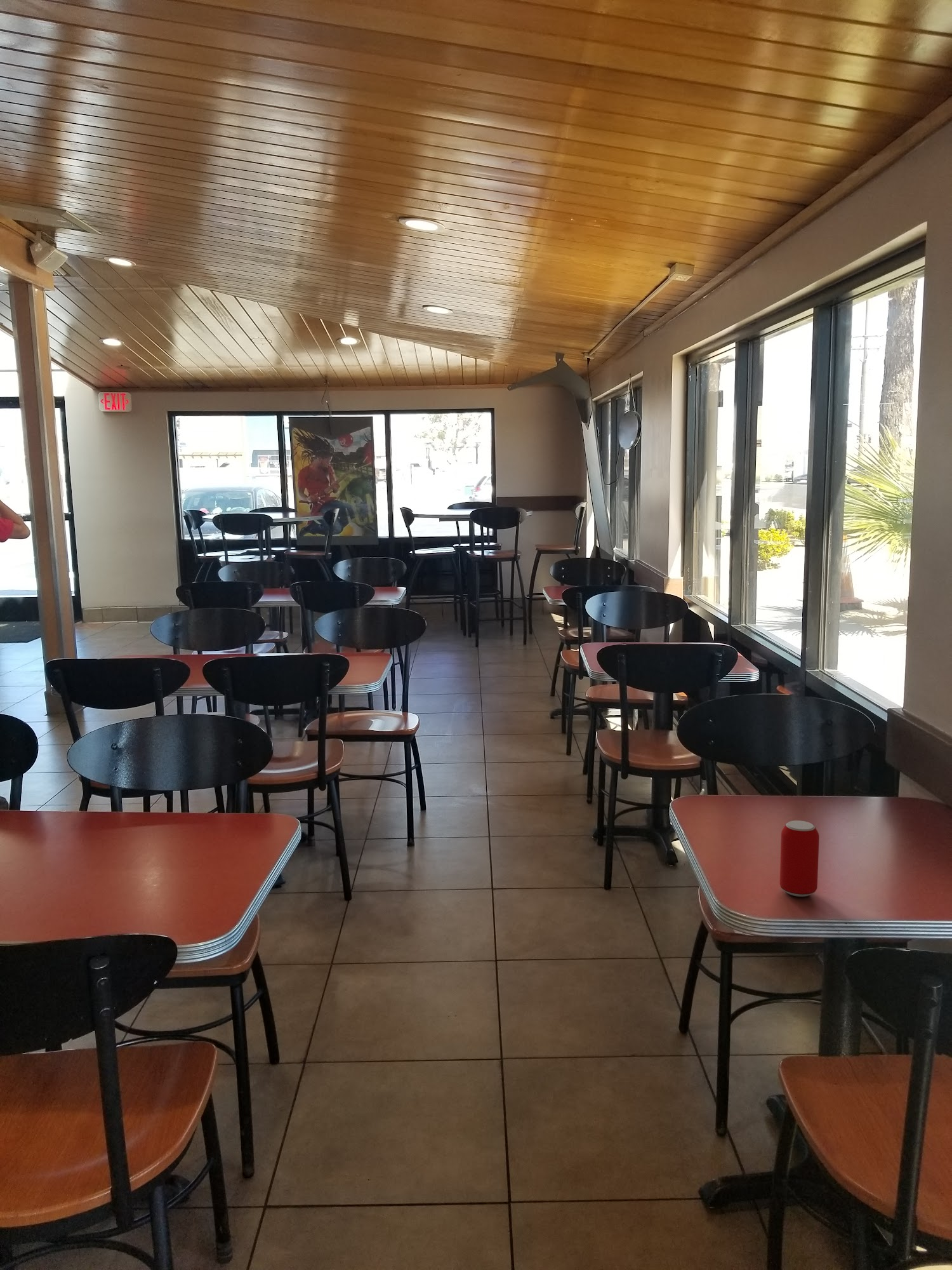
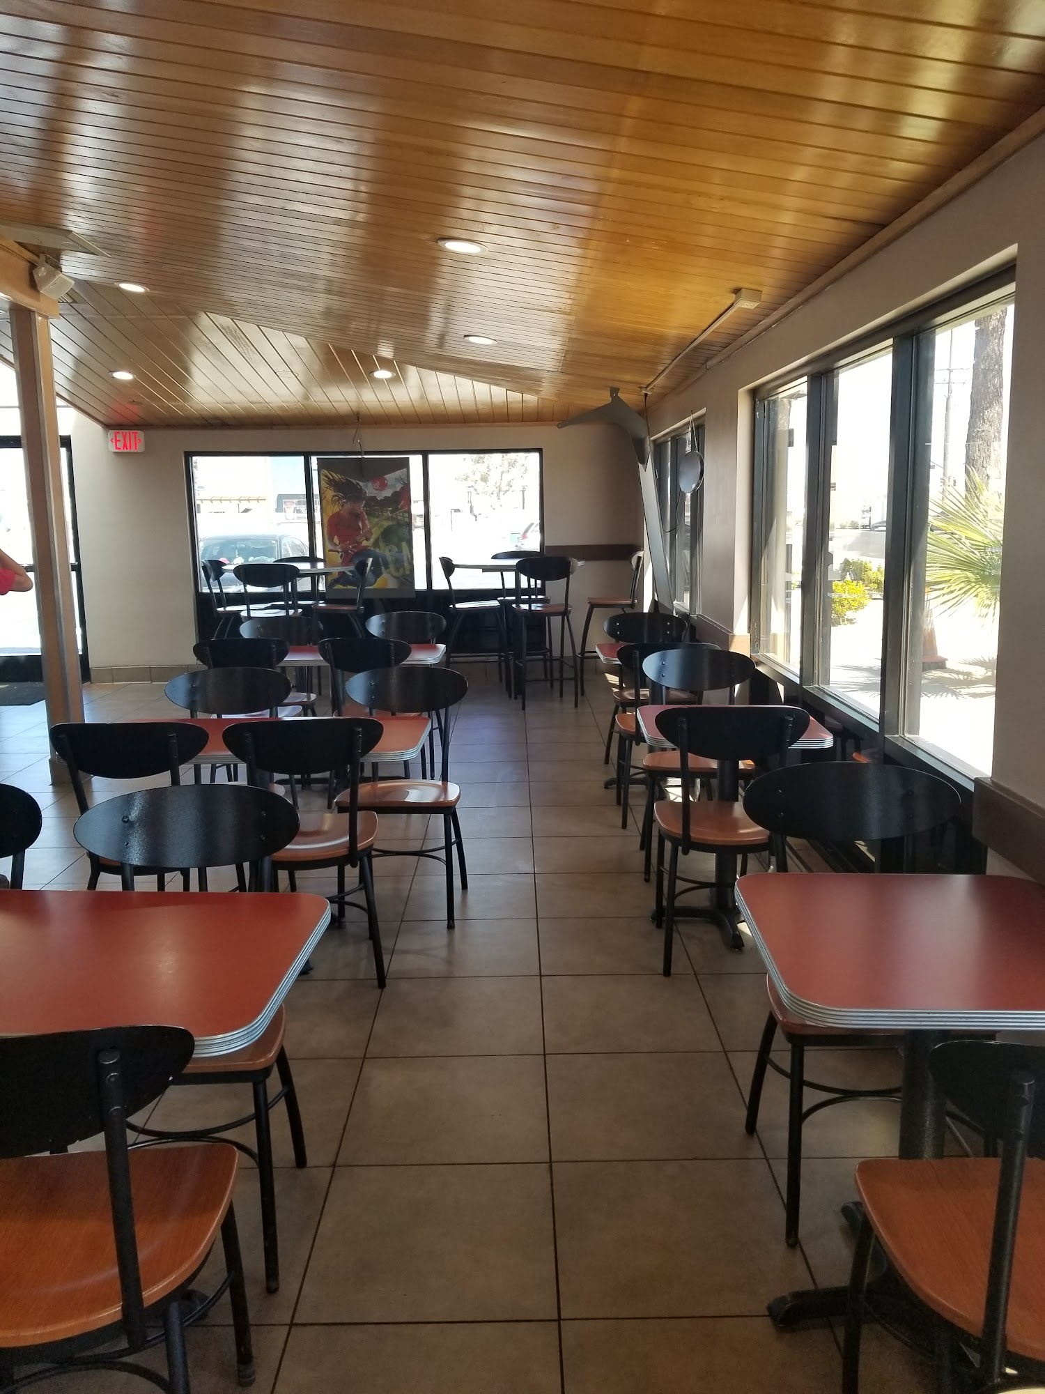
- beverage can [779,820,820,897]
